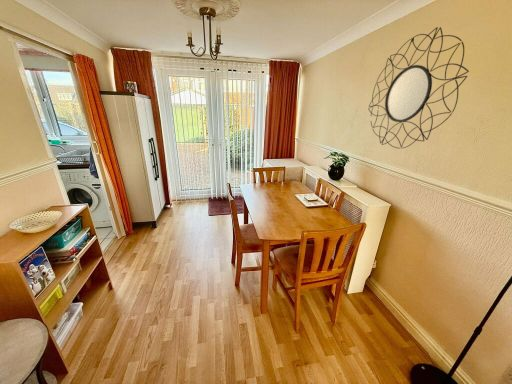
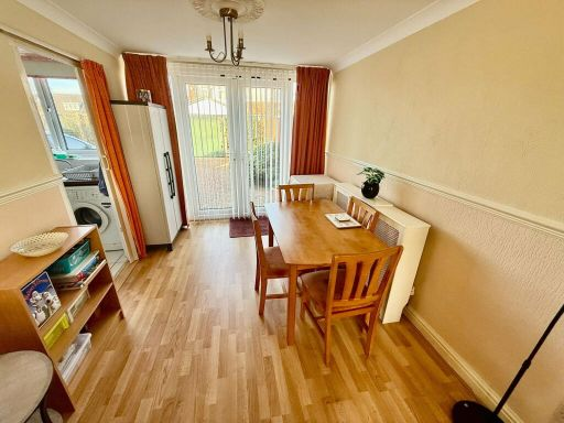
- home mirror [367,26,470,149]
